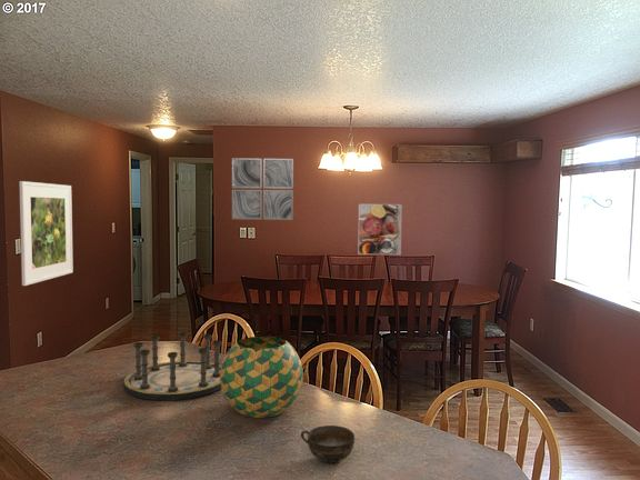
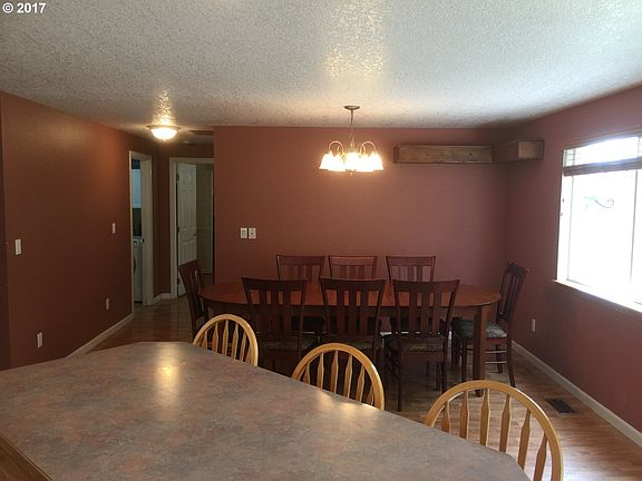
- cup [300,424,356,466]
- wall art [231,157,294,221]
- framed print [19,180,74,287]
- board game [122,331,222,401]
- decorative ball [220,336,304,419]
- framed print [357,203,403,256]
